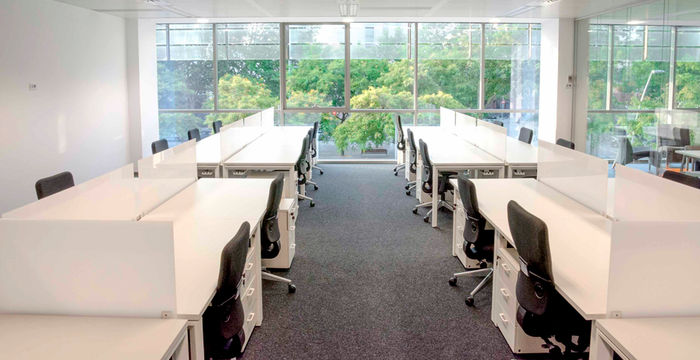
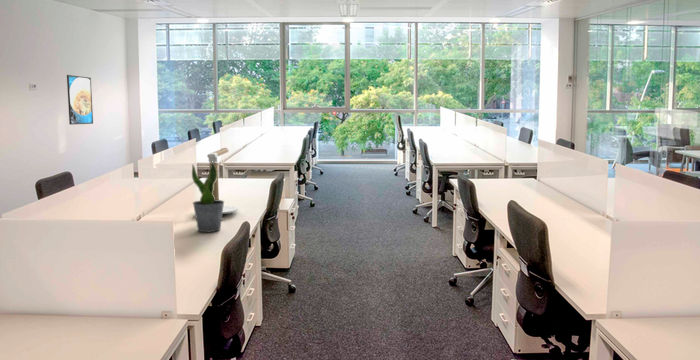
+ potted plant [191,161,225,233]
+ desk lamp [206,147,239,215]
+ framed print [66,74,94,126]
